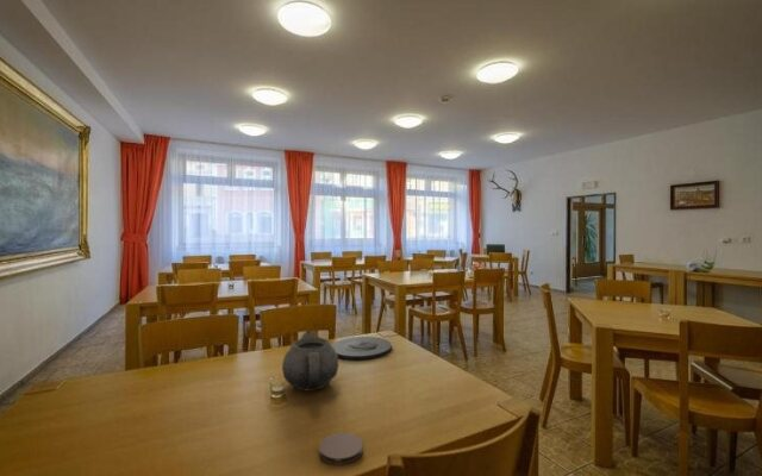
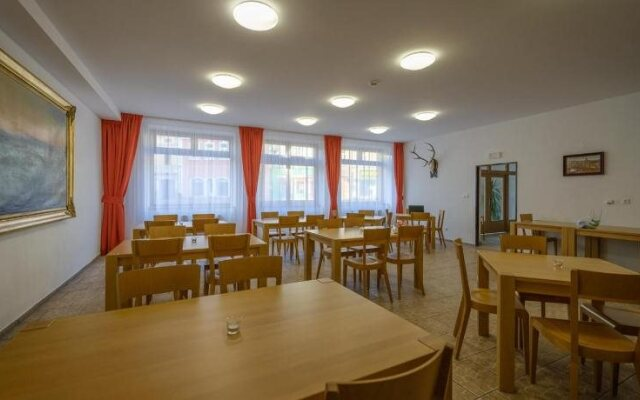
- coaster [318,432,364,466]
- teapot [281,331,339,392]
- plate [331,336,393,361]
